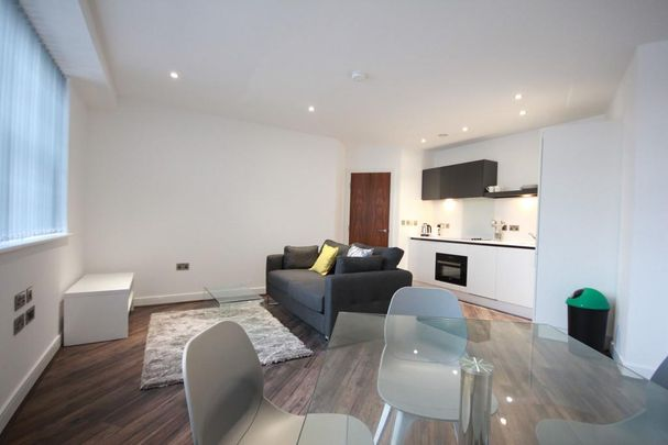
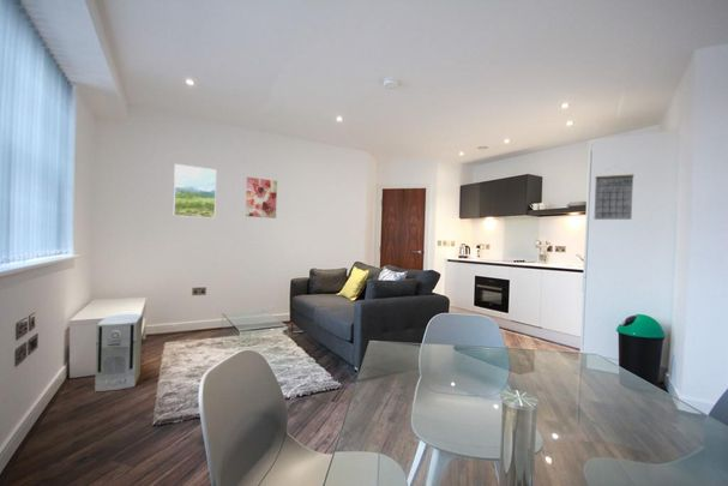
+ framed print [173,163,217,220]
+ calendar [592,164,634,221]
+ air purifier [94,313,144,392]
+ wall art [245,176,278,220]
